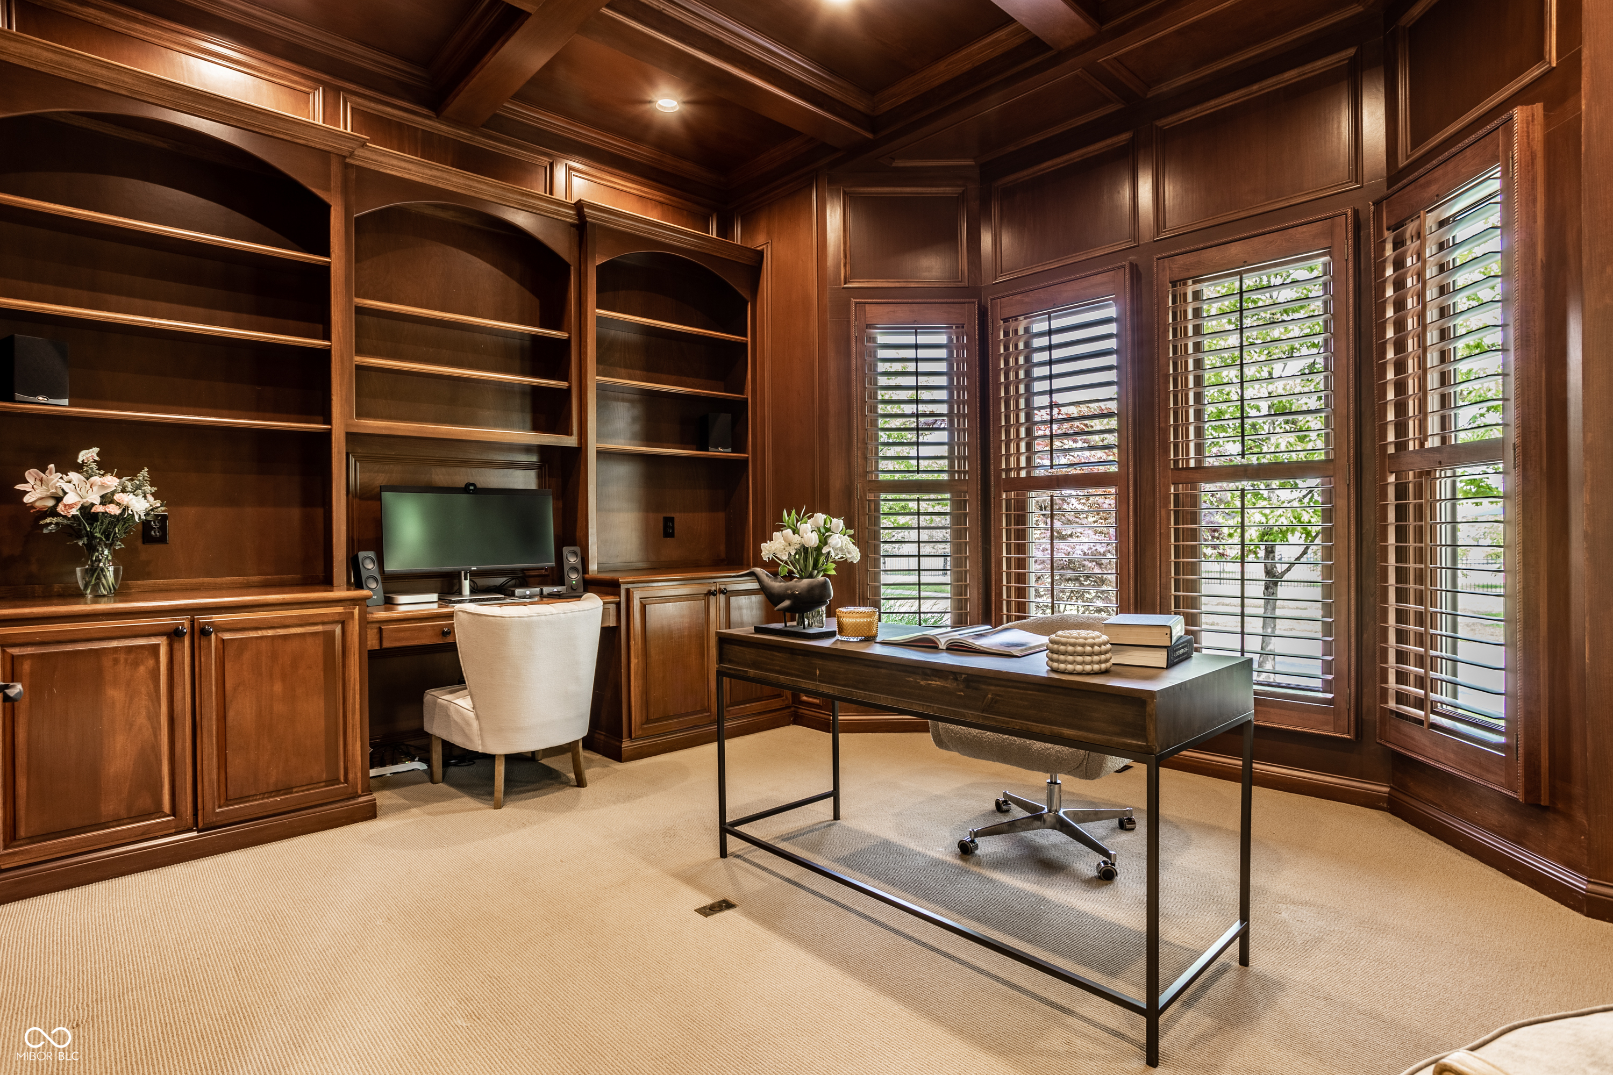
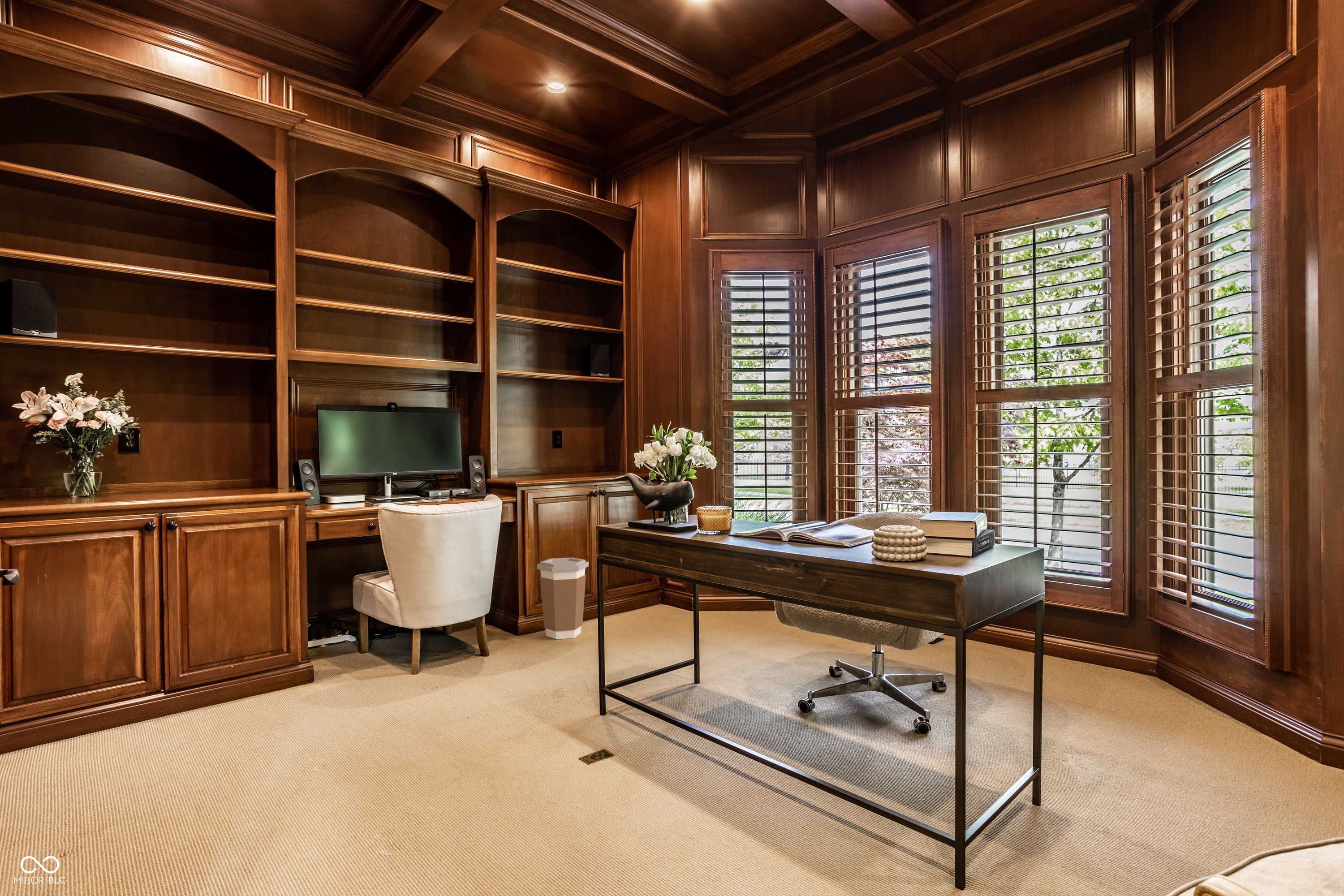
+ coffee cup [536,557,589,640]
